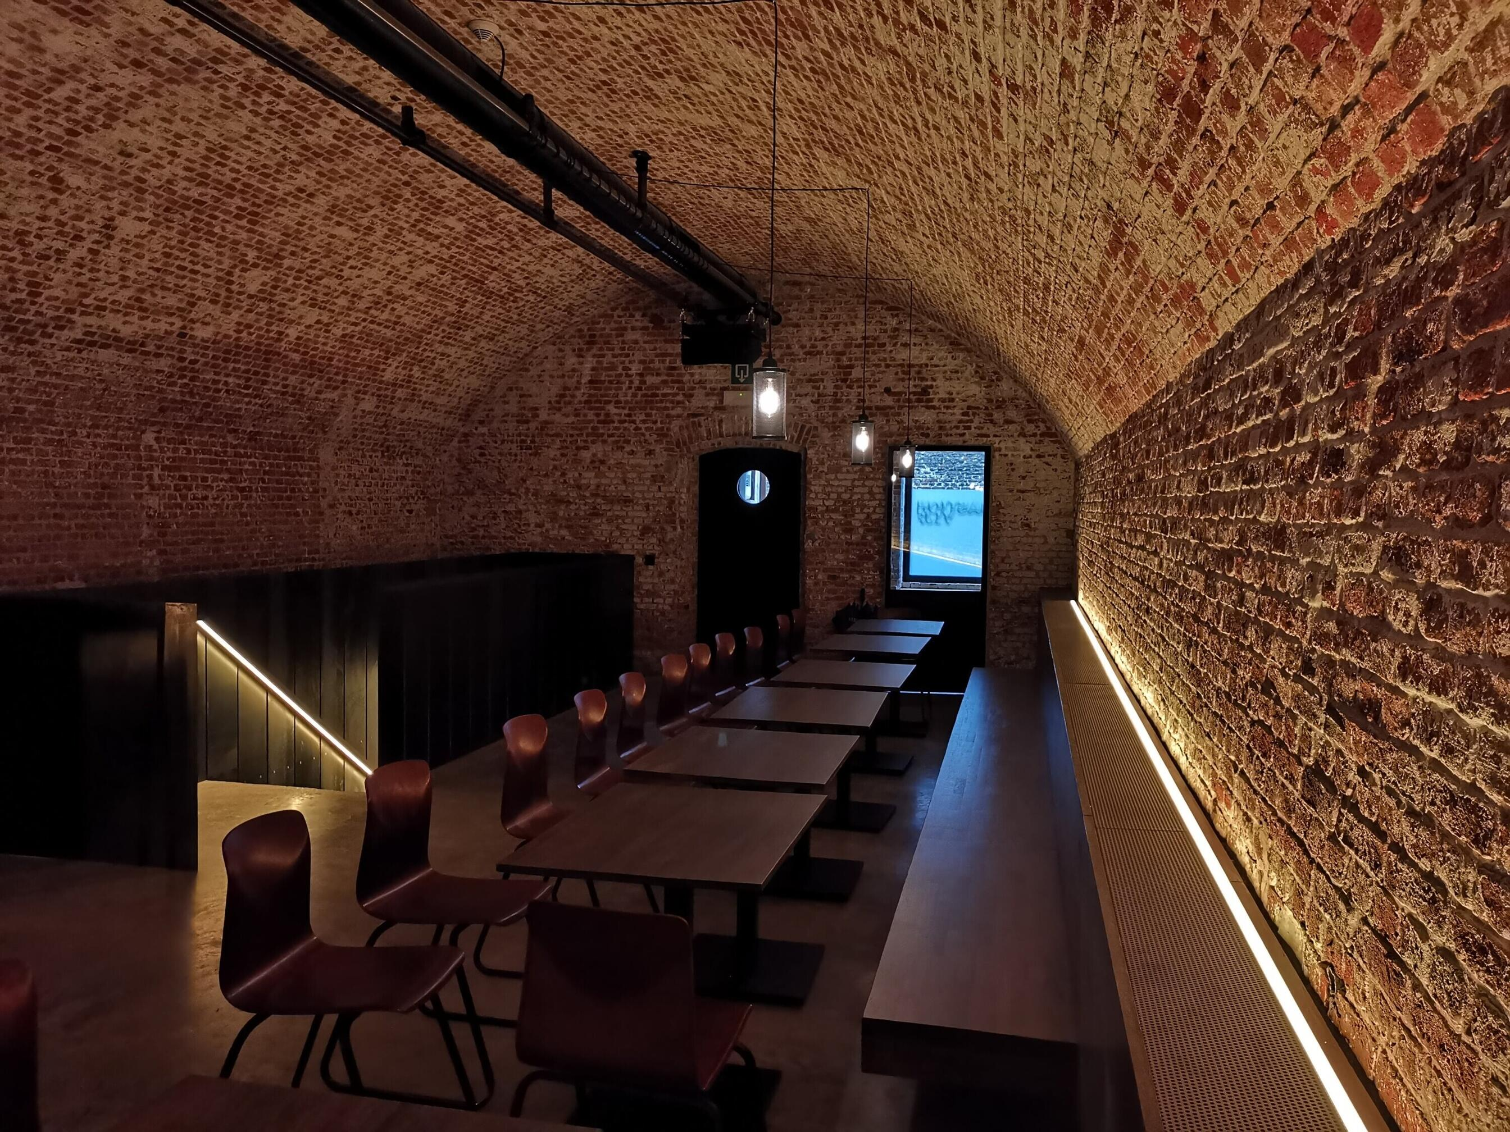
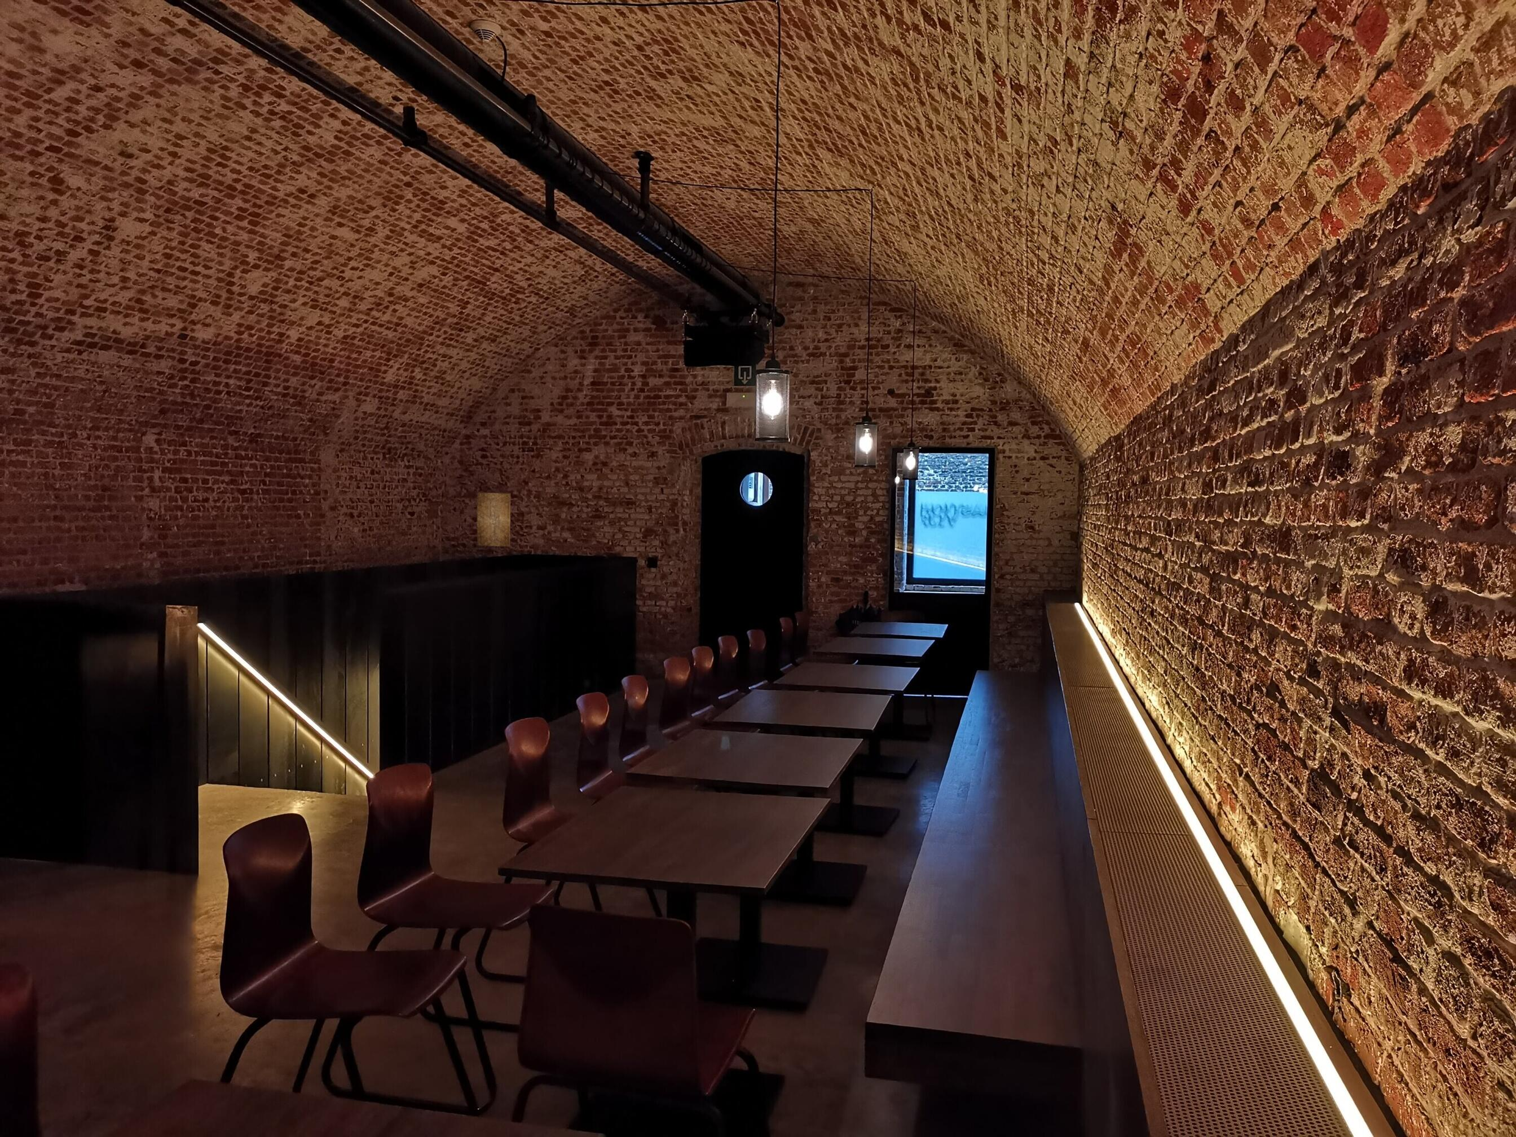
+ wall art [476,492,511,547]
